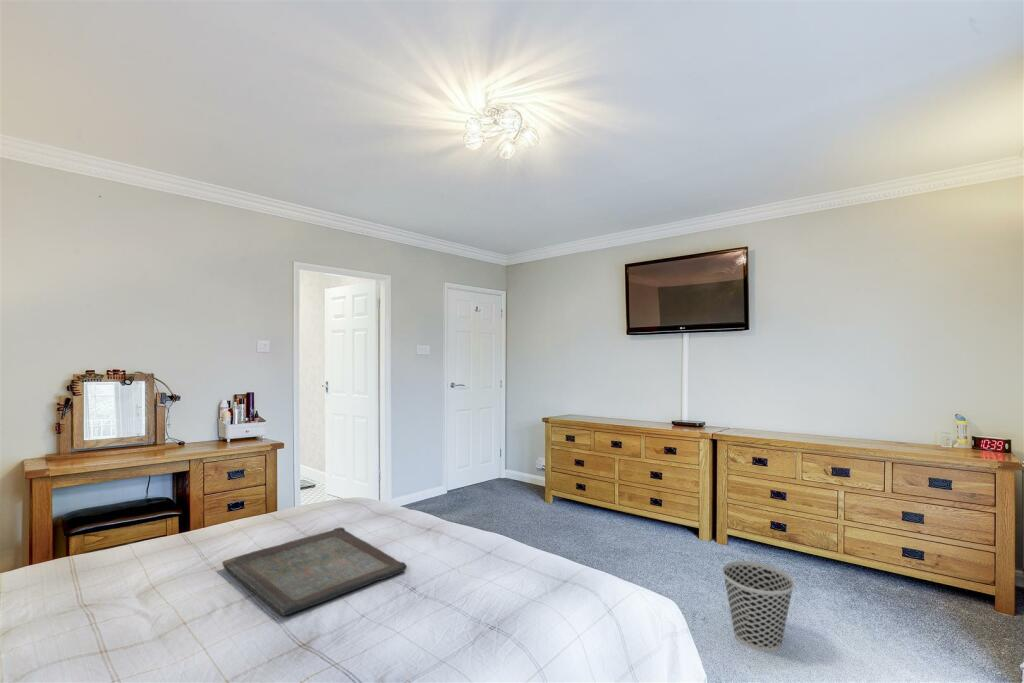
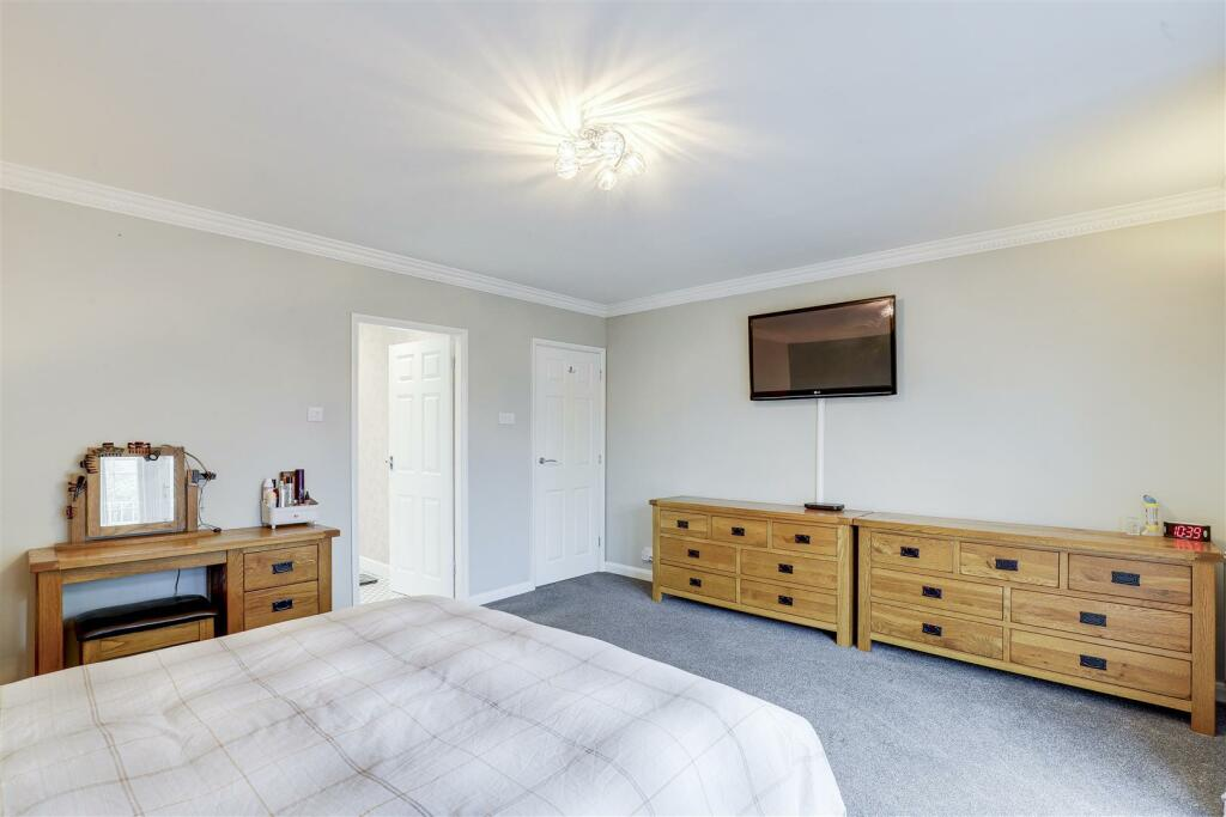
- serving tray [221,526,408,617]
- wastebasket [721,560,796,653]
